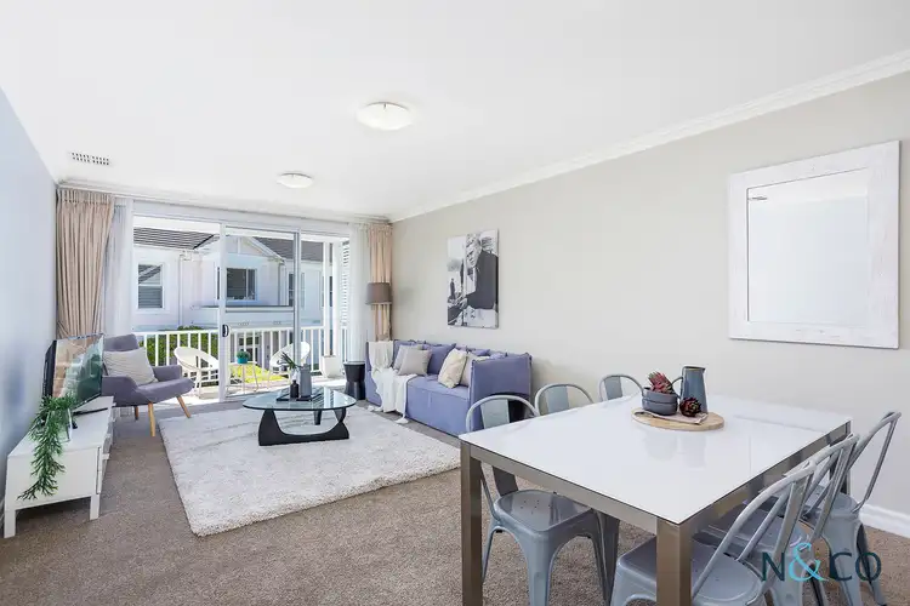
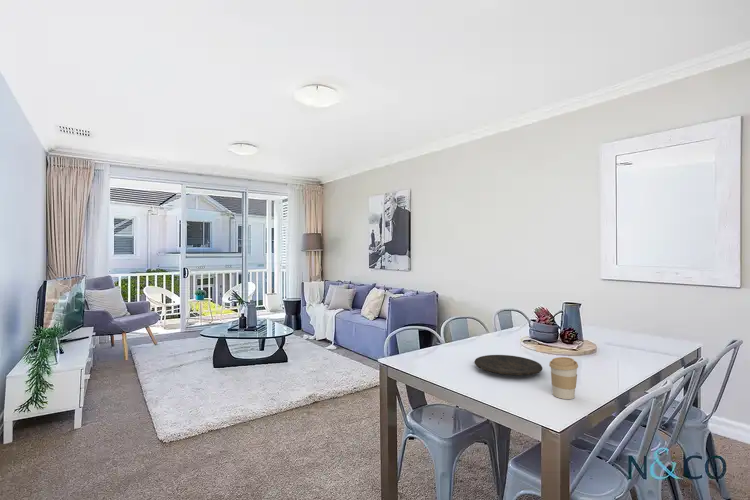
+ plate [473,354,543,376]
+ coffee cup [548,356,579,400]
